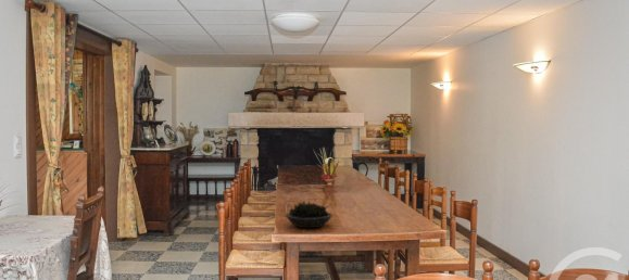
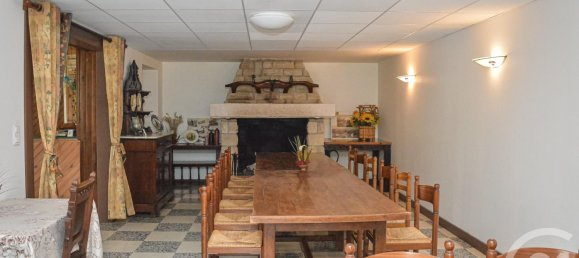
- succulent plant [285,200,334,229]
